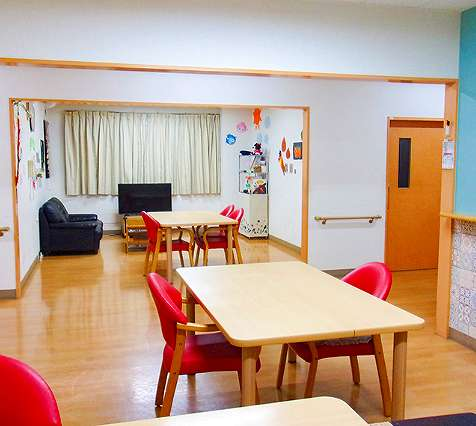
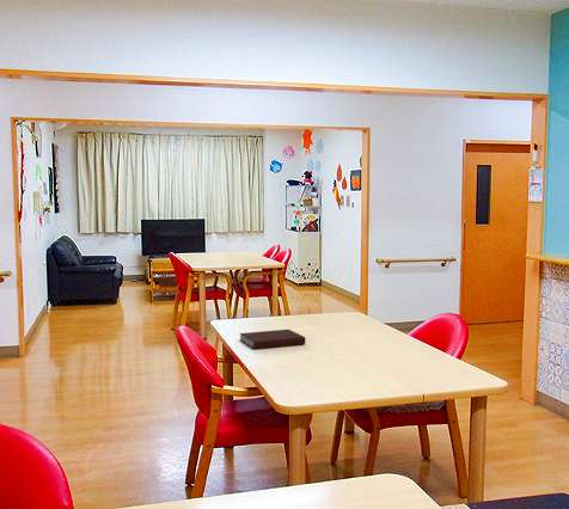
+ notebook [238,329,306,350]
